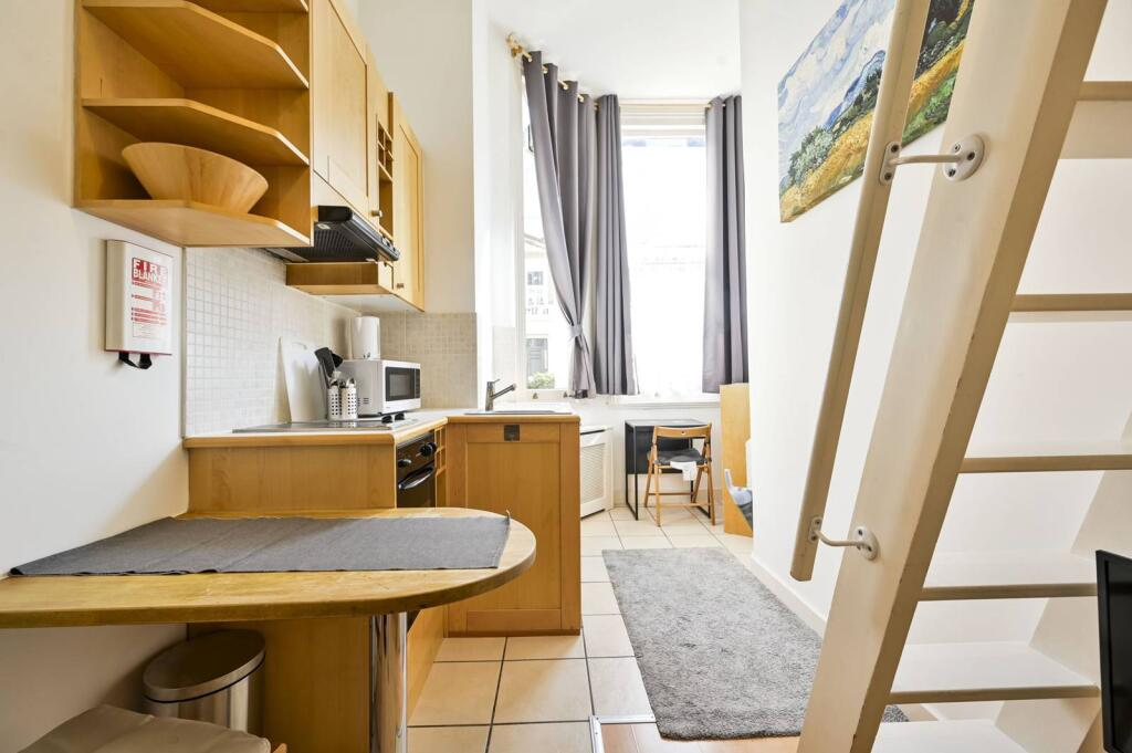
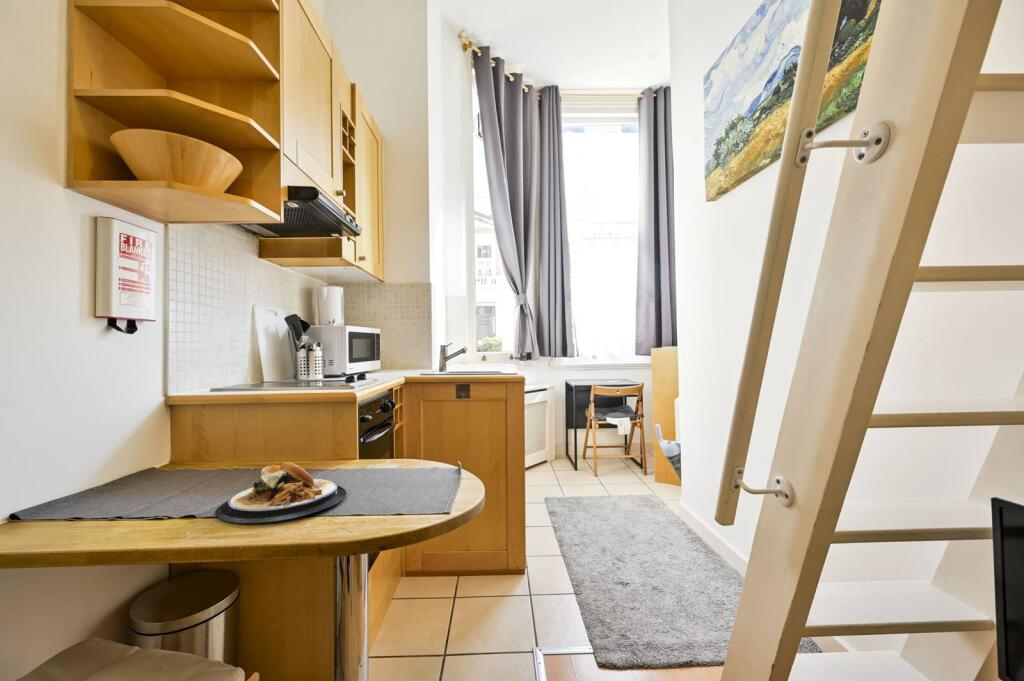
+ plate [215,461,347,524]
